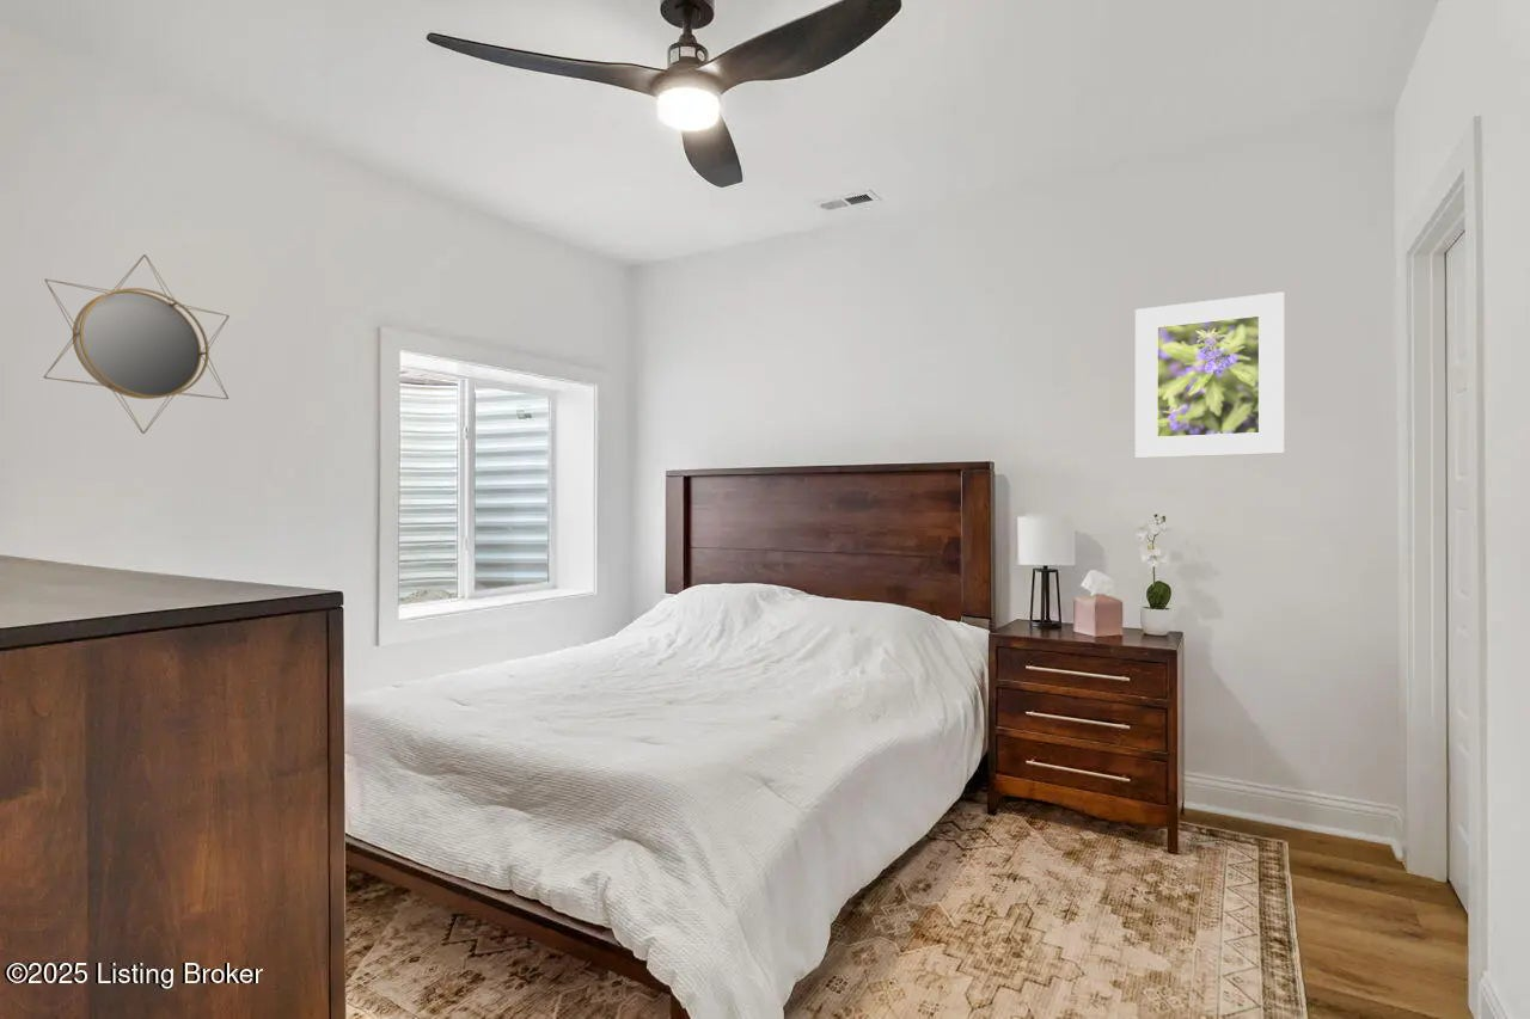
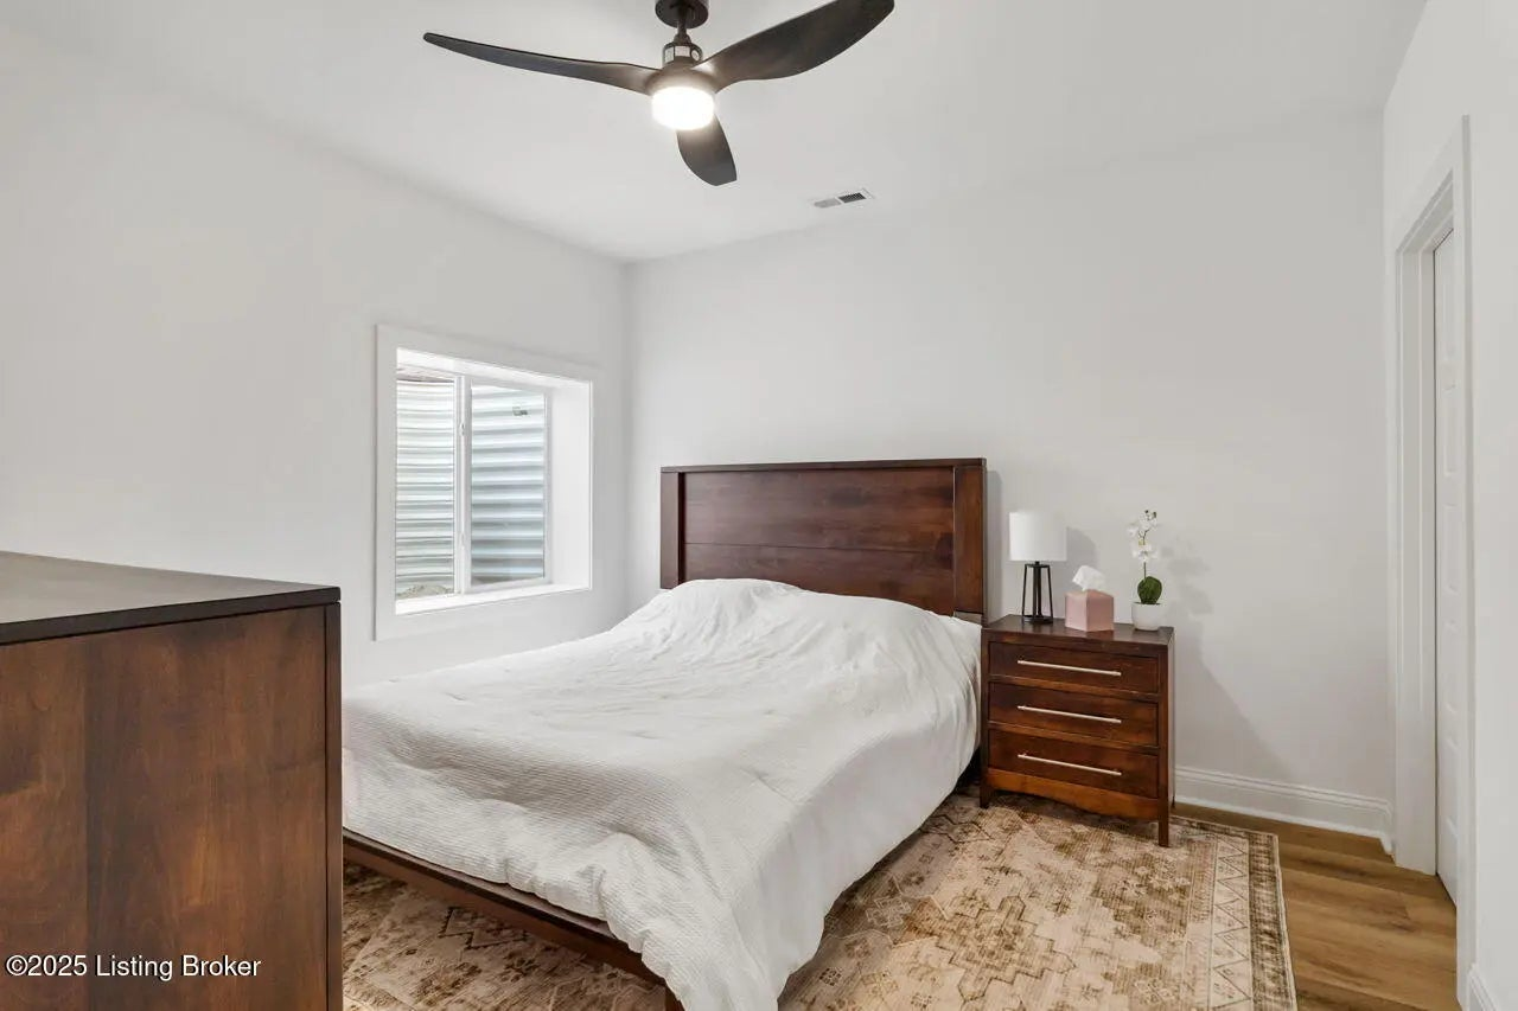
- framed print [1134,290,1285,459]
- home mirror [42,253,231,435]
